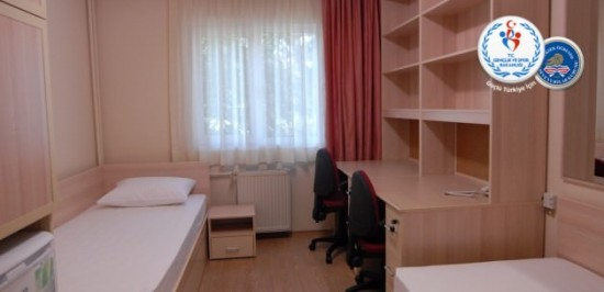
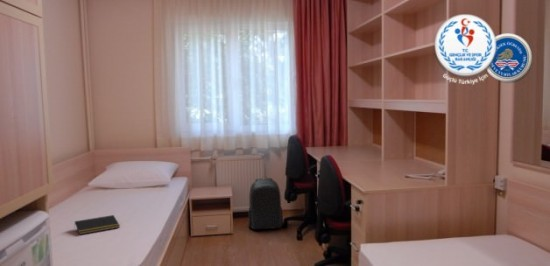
+ backpack [247,176,284,230]
+ notepad [73,214,121,236]
